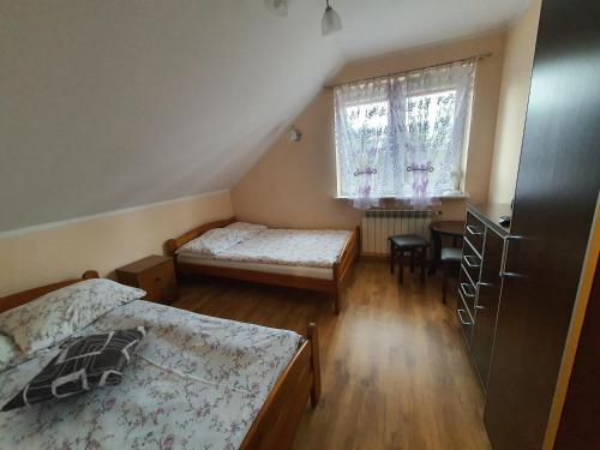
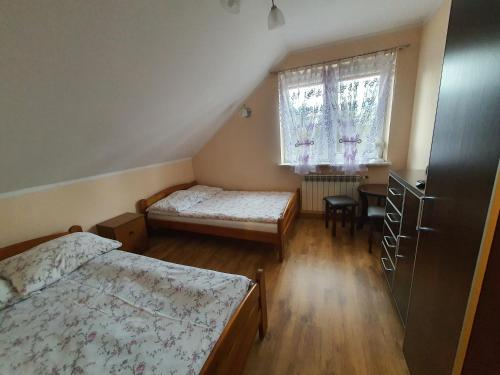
- decorative pillow [0,324,154,413]
